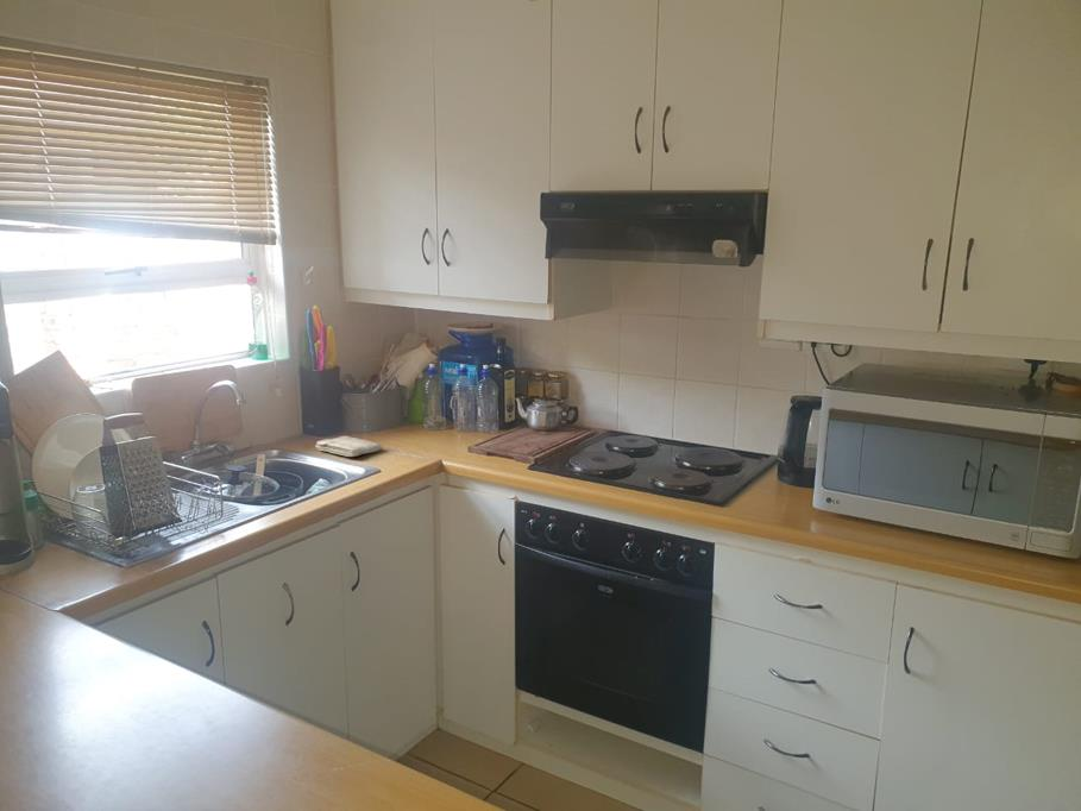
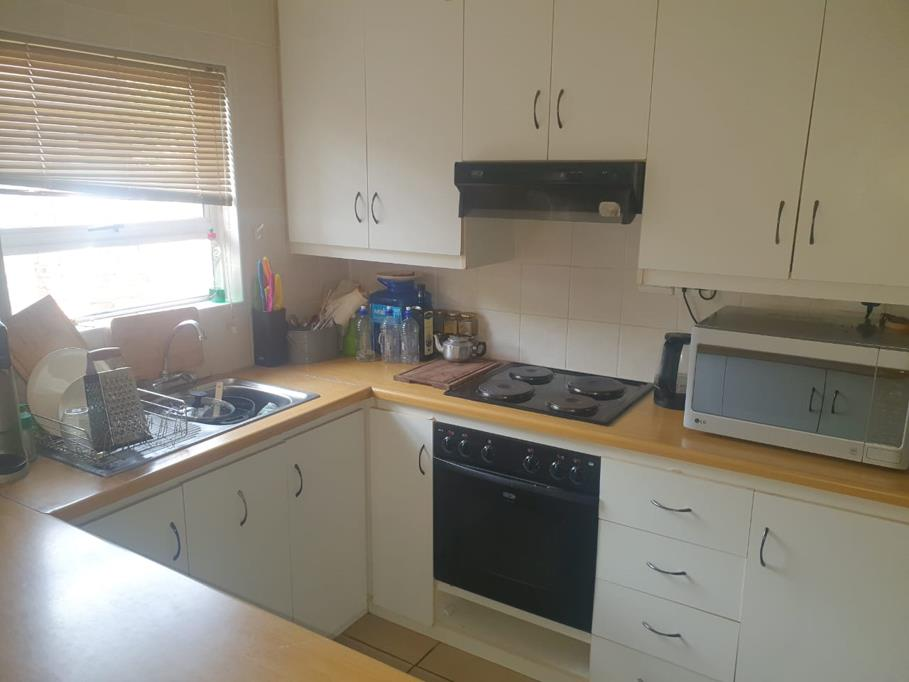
- washcloth [314,435,382,458]
